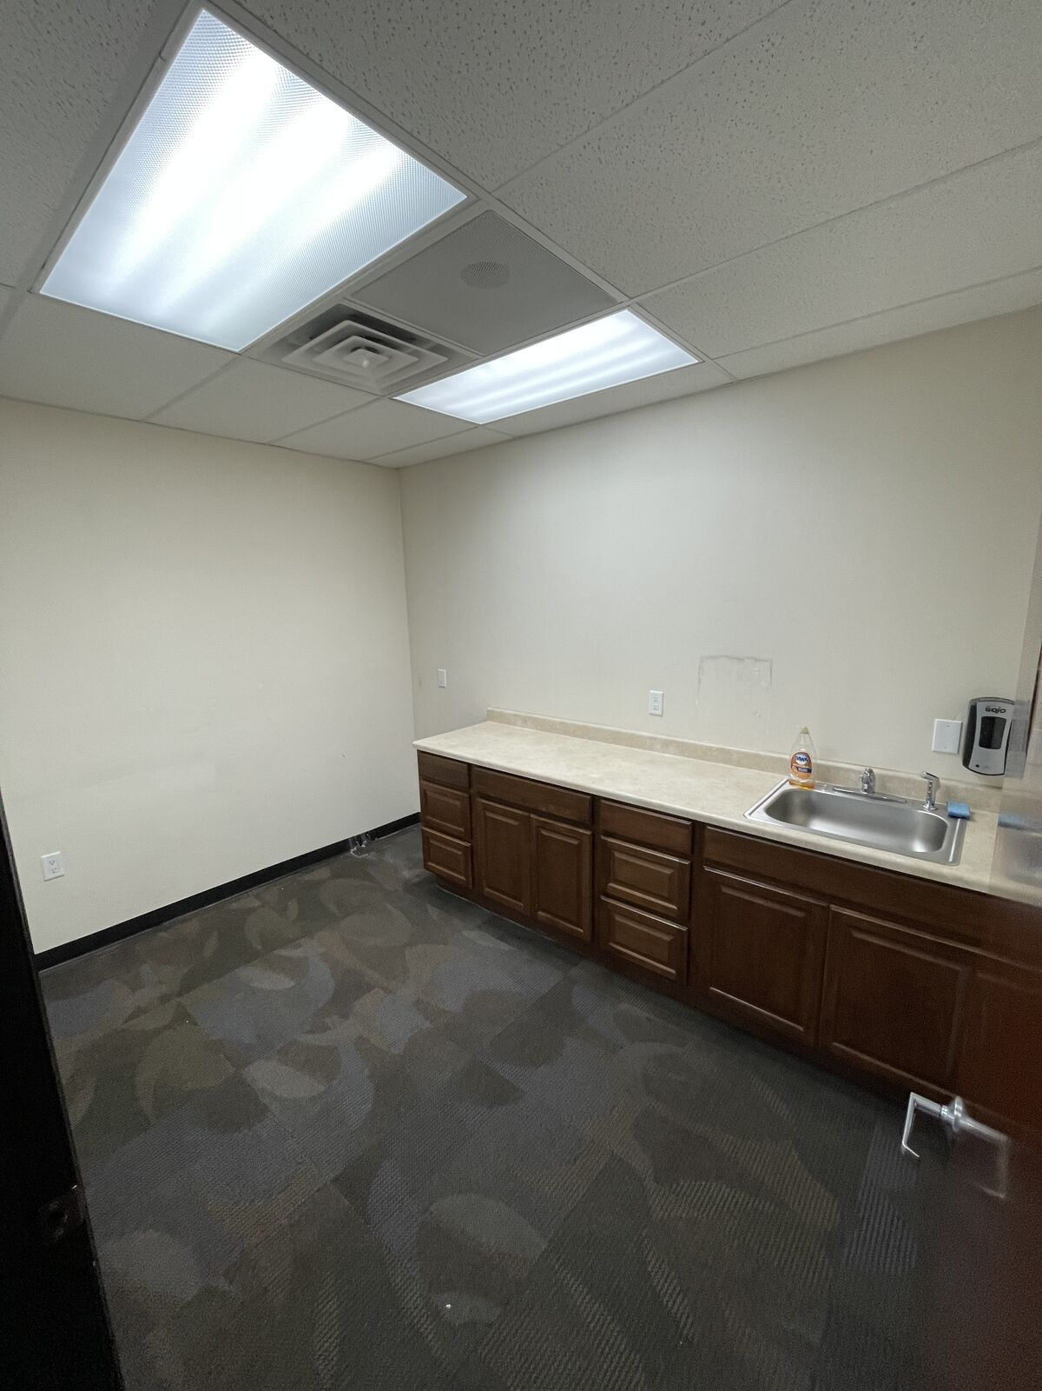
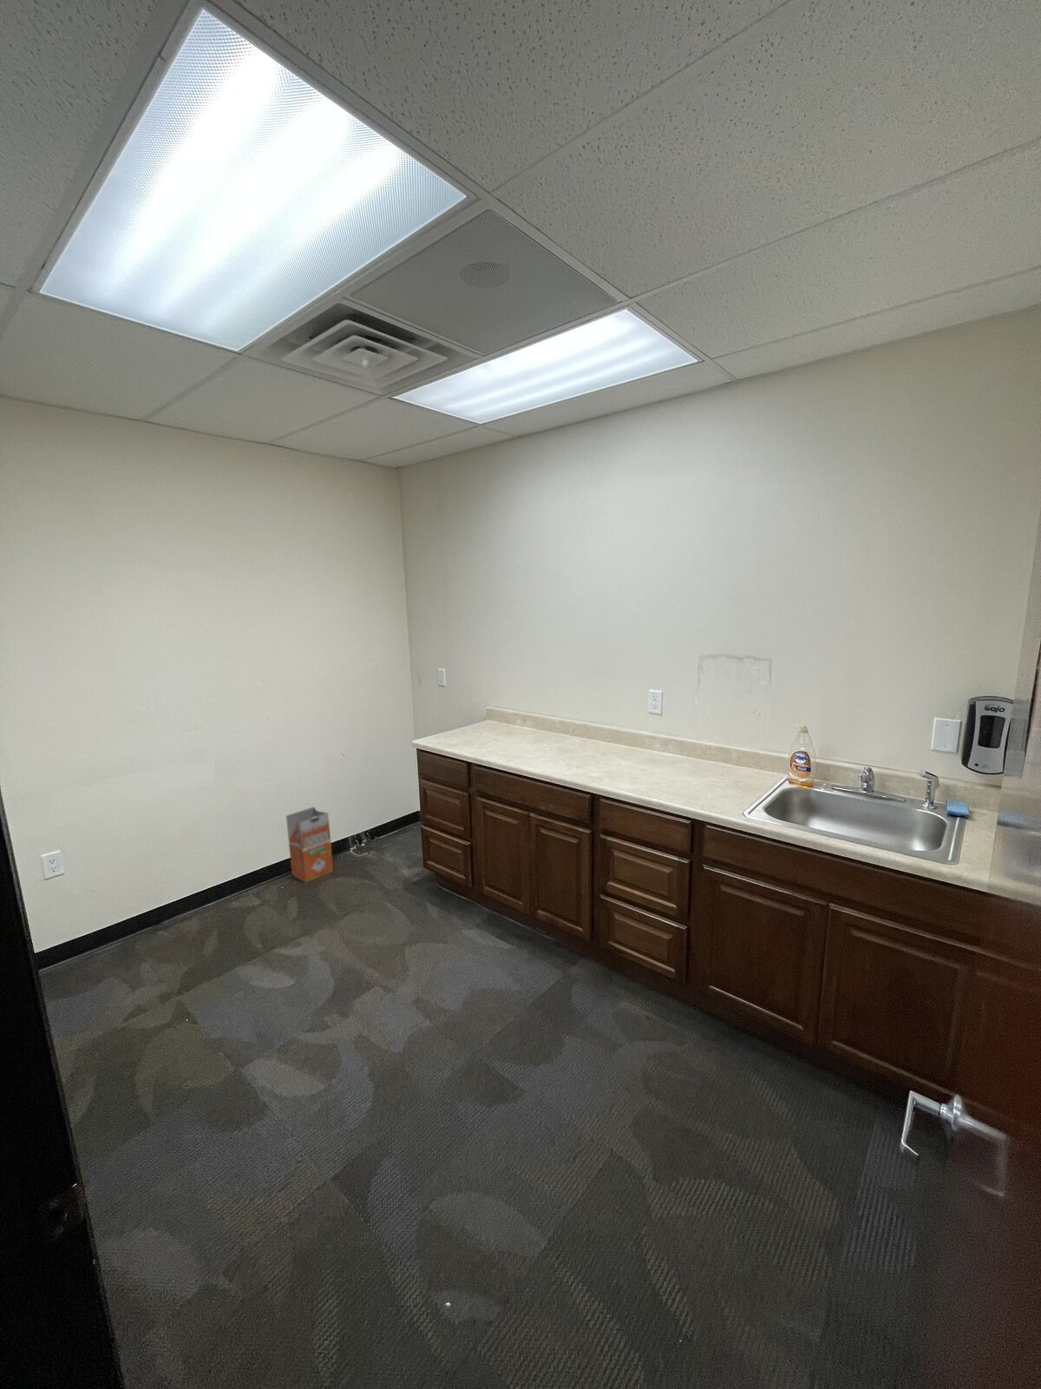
+ waste bin [285,806,334,884]
